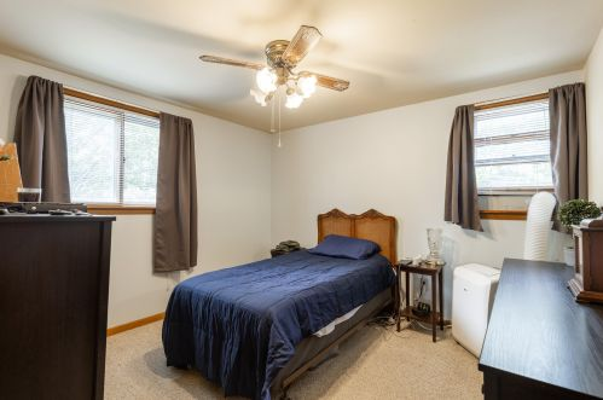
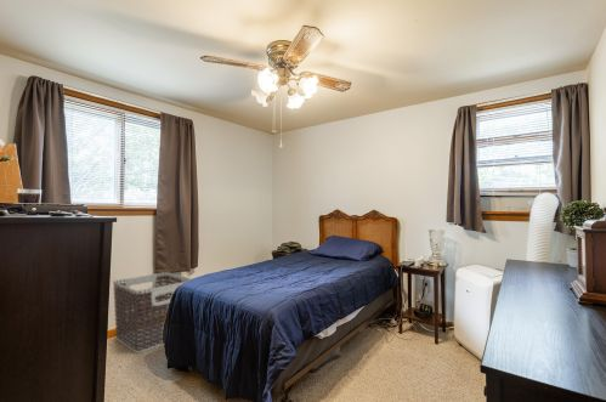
+ clothes hamper [112,271,193,355]
